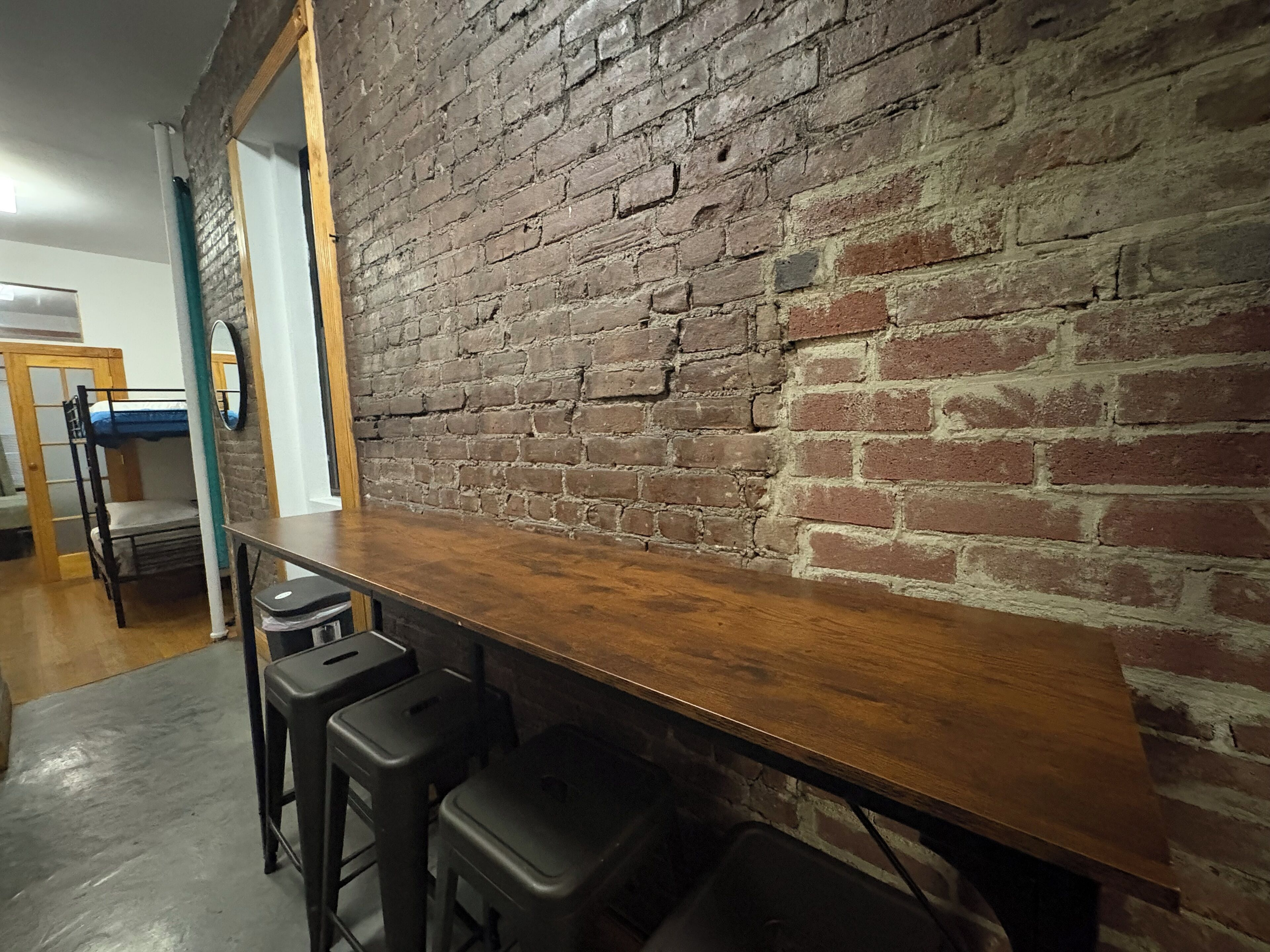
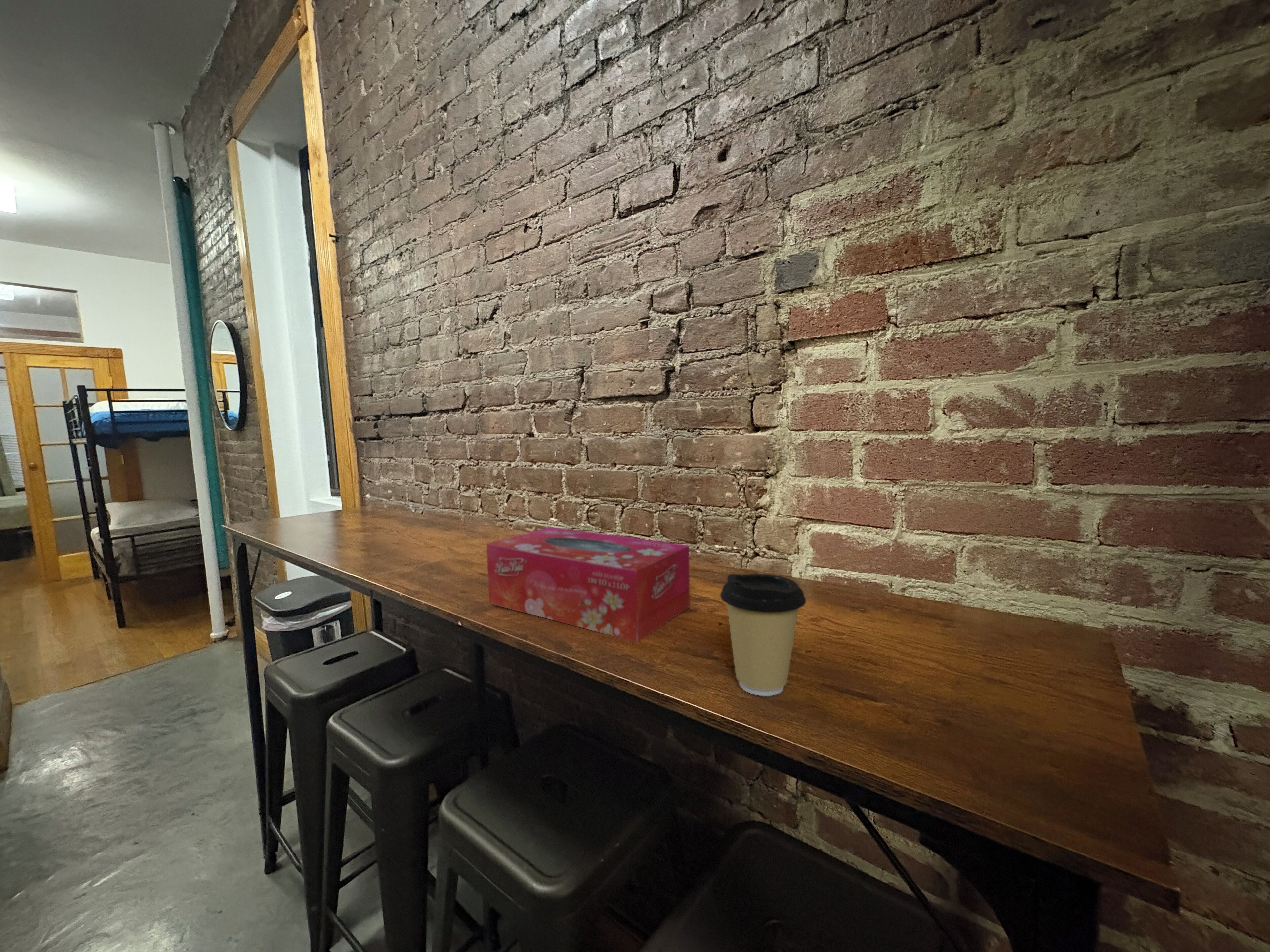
+ tissue box [486,527,690,643]
+ coffee cup [720,573,806,696]
